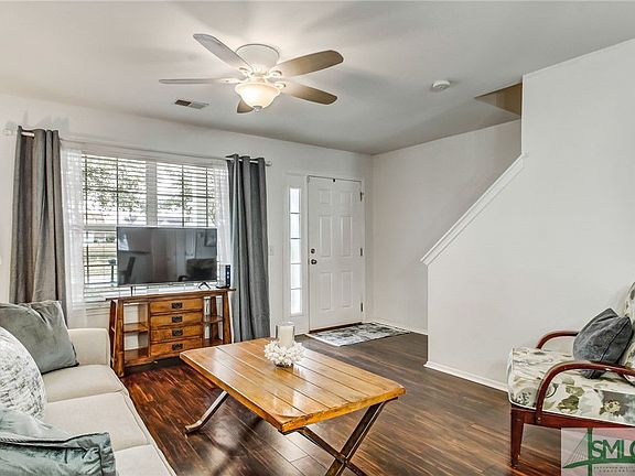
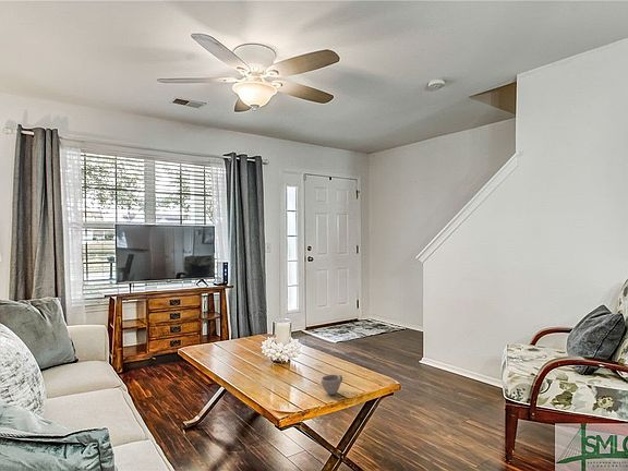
+ cup [321,374,343,396]
